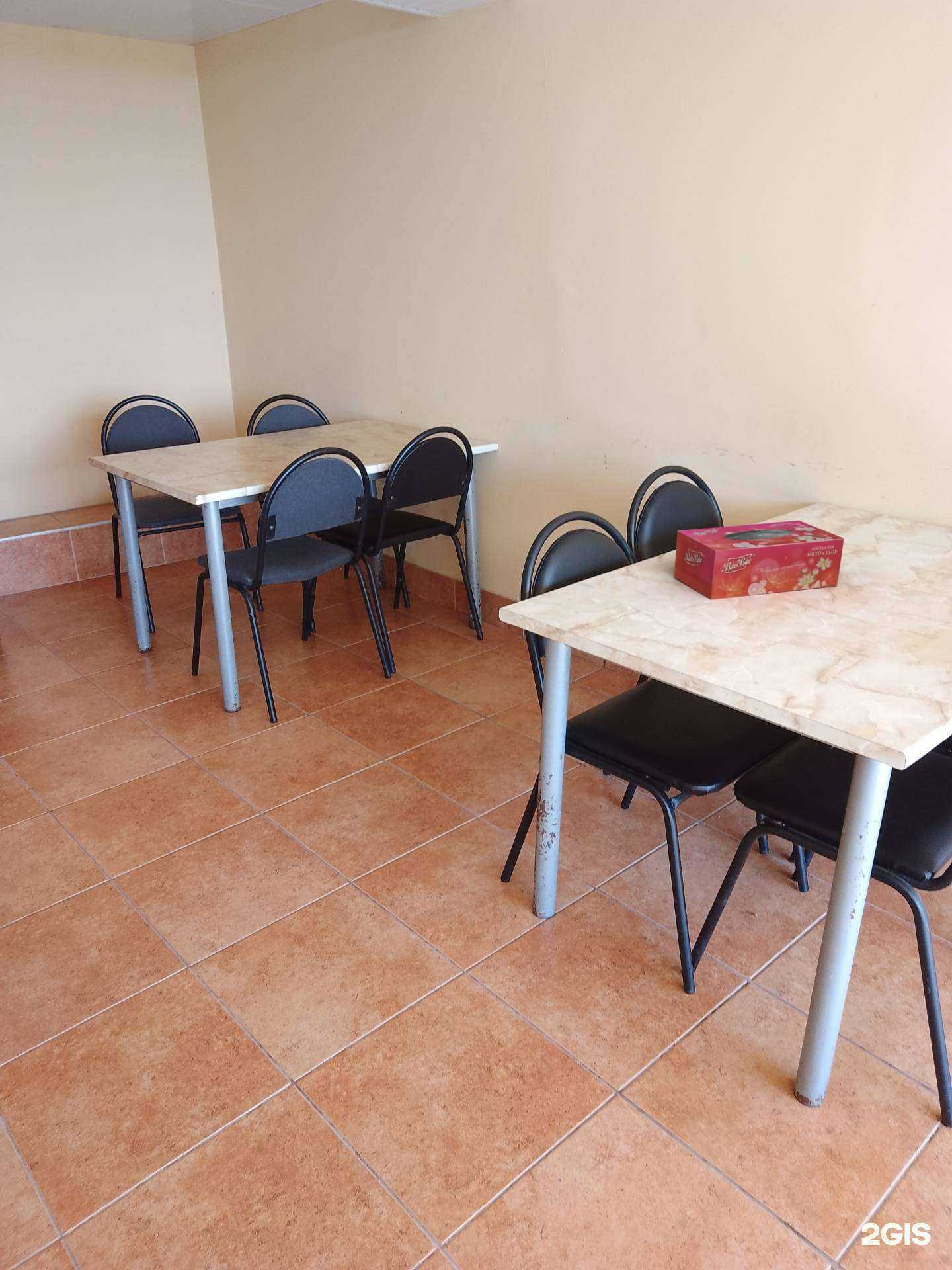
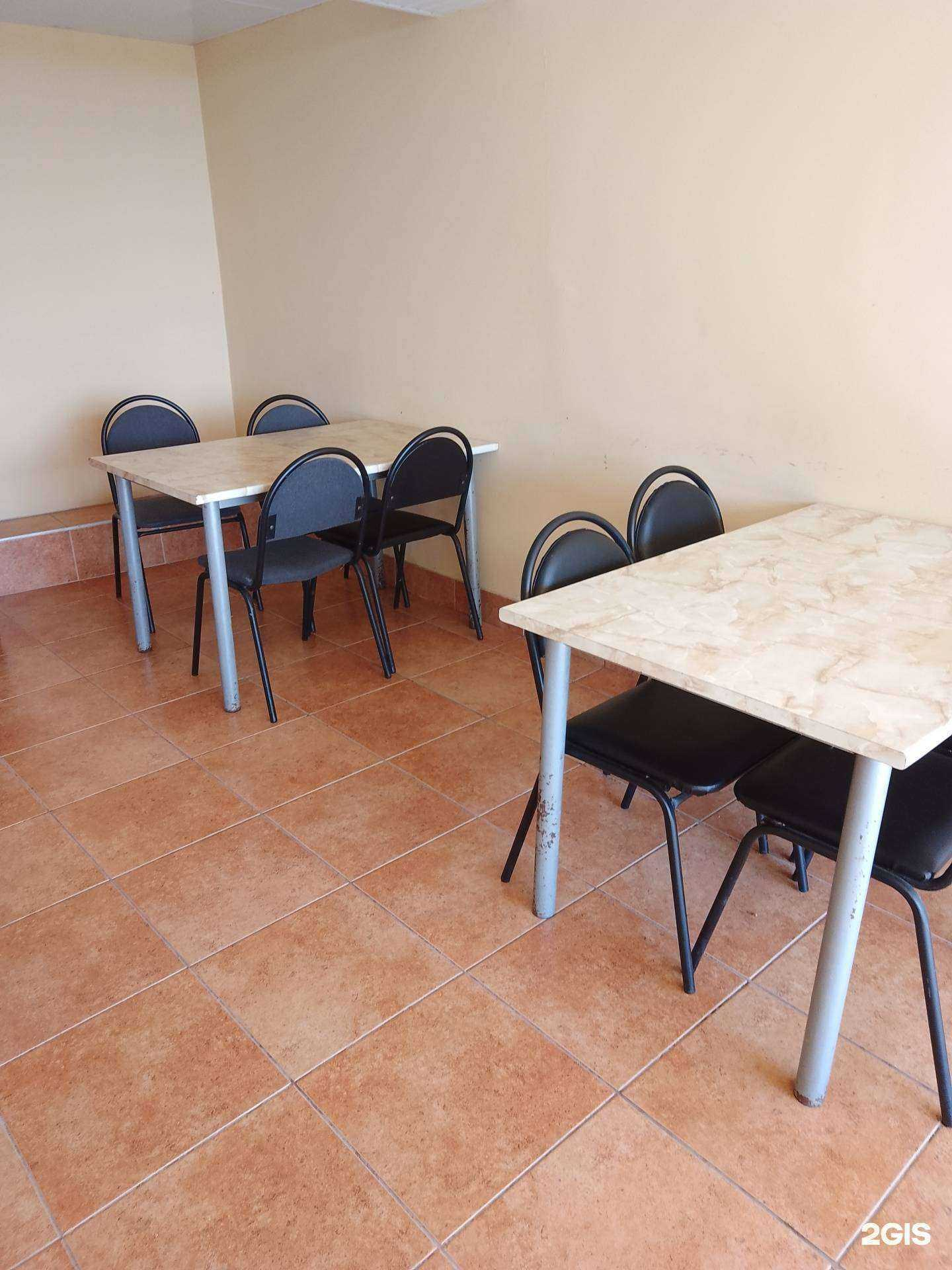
- tissue box [674,520,845,600]
